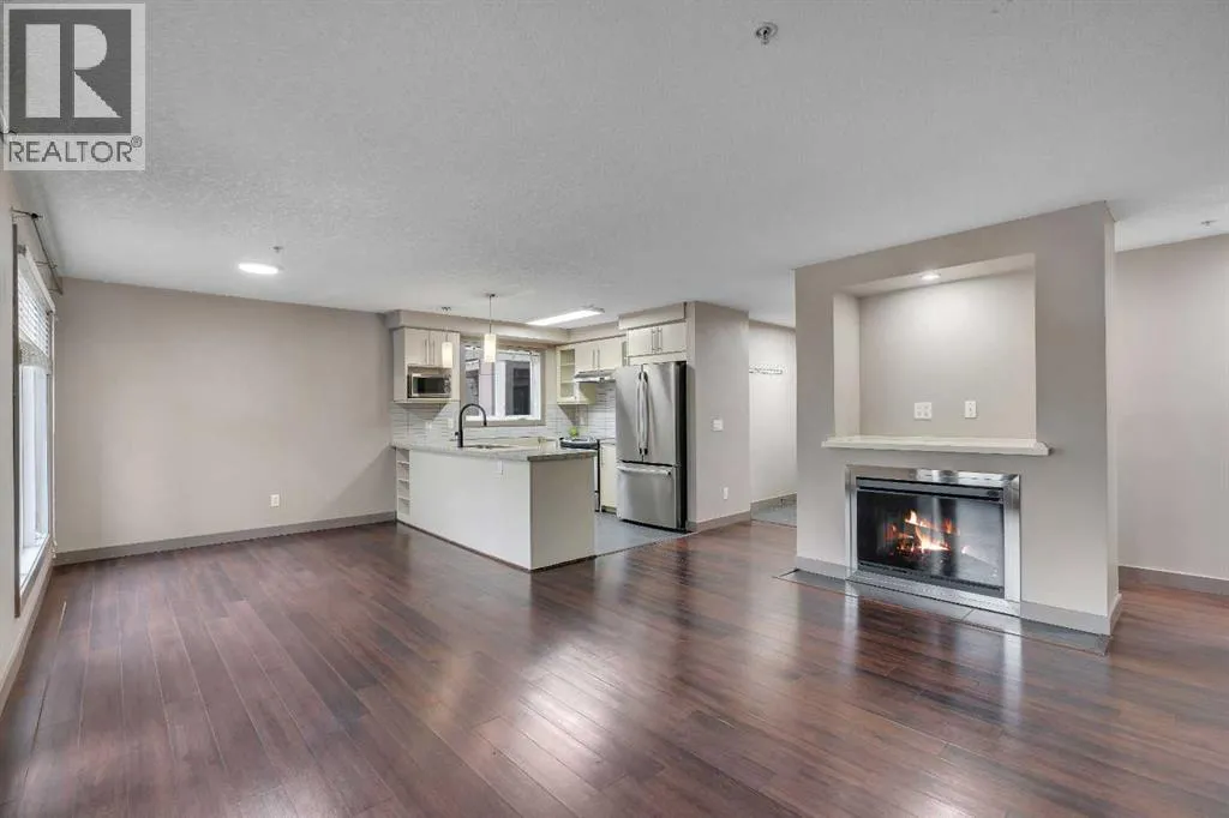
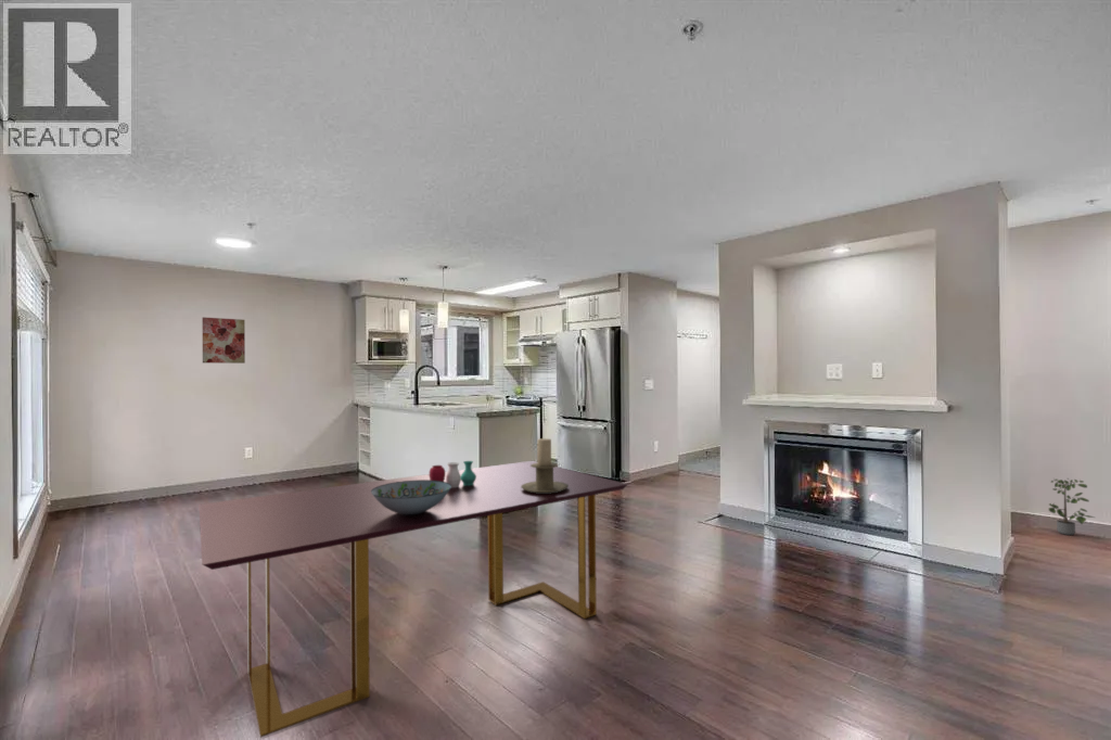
+ wall art [202,316,246,365]
+ candle holder [521,437,569,494]
+ dining table [197,460,629,738]
+ potted plant [1048,477,1095,536]
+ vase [429,460,476,487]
+ decorative bowl [371,480,451,514]
